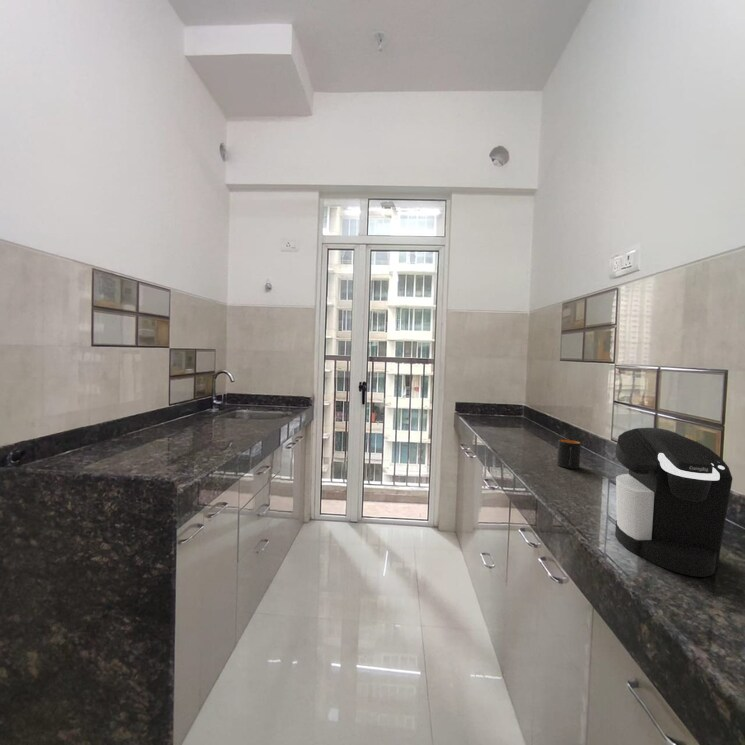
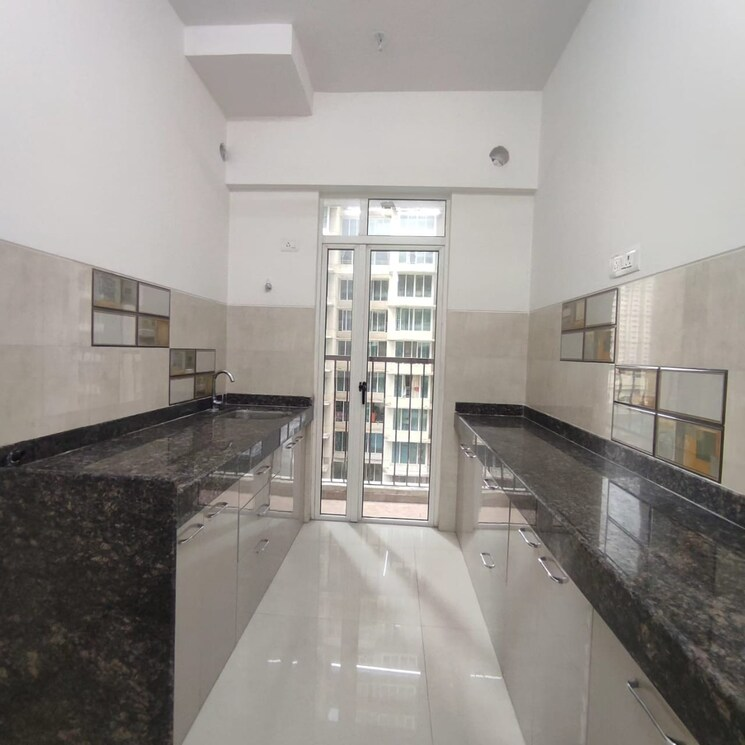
- coffee maker [614,427,733,578]
- mug [556,438,582,470]
